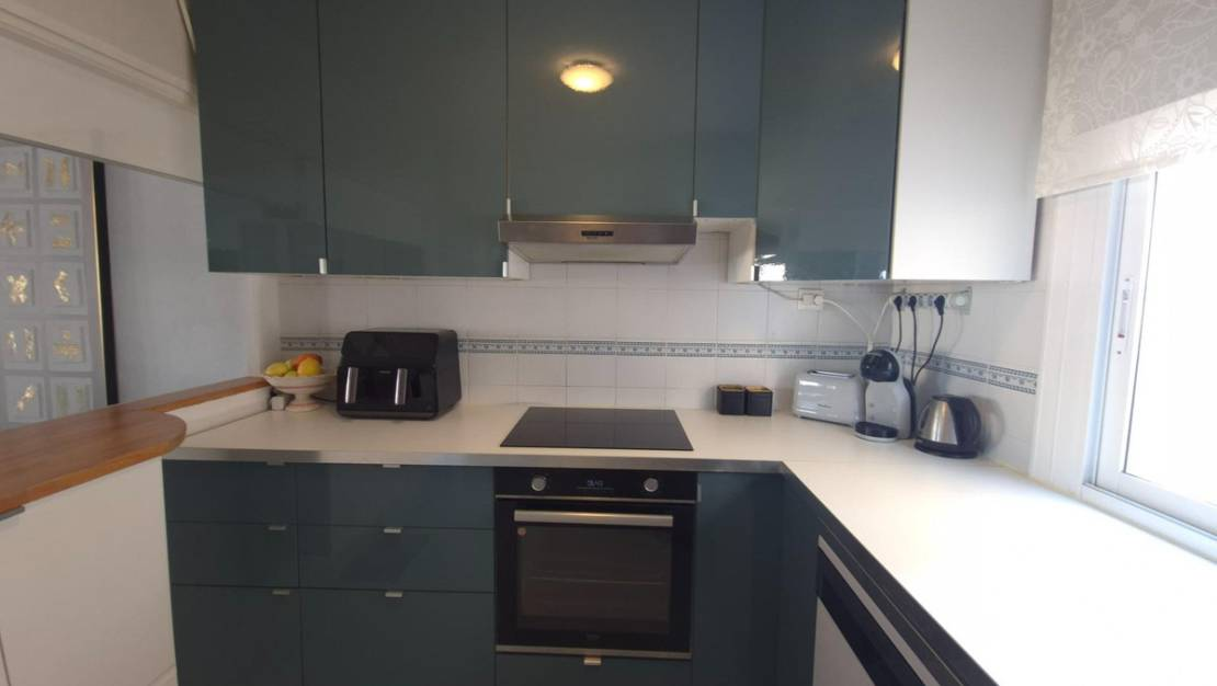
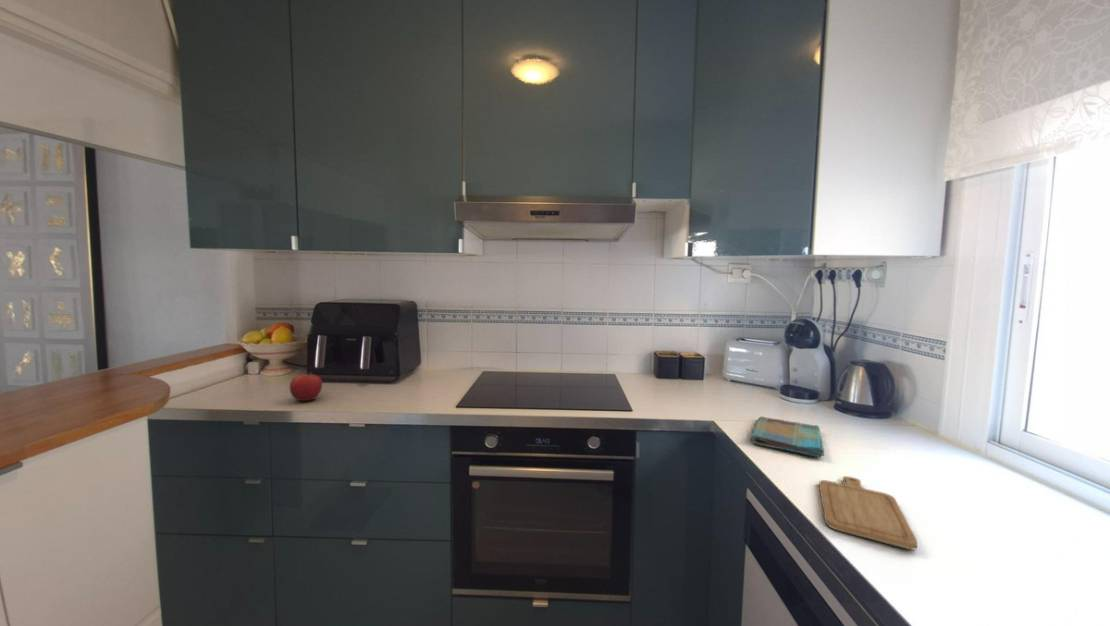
+ dish towel [750,416,825,459]
+ fruit [289,371,323,402]
+ chopping board [818,475,919,550]
